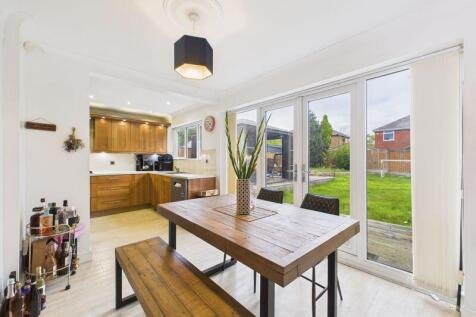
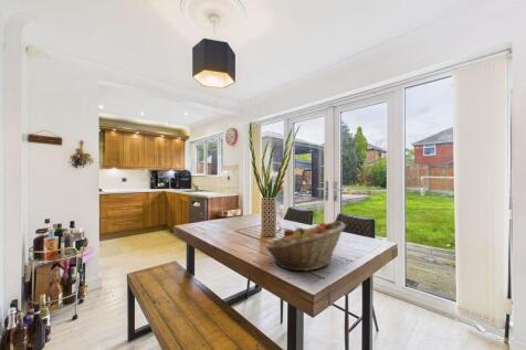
+ fruit basket [264,220,347,273]
